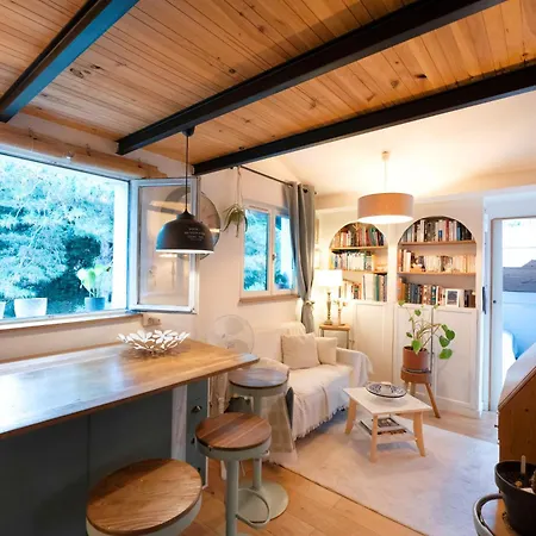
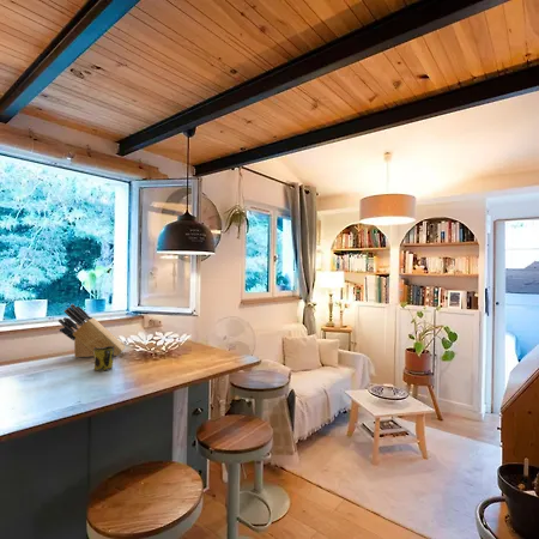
+ knife block [57,303,127,359]
+ mug [93,346,115,373]
